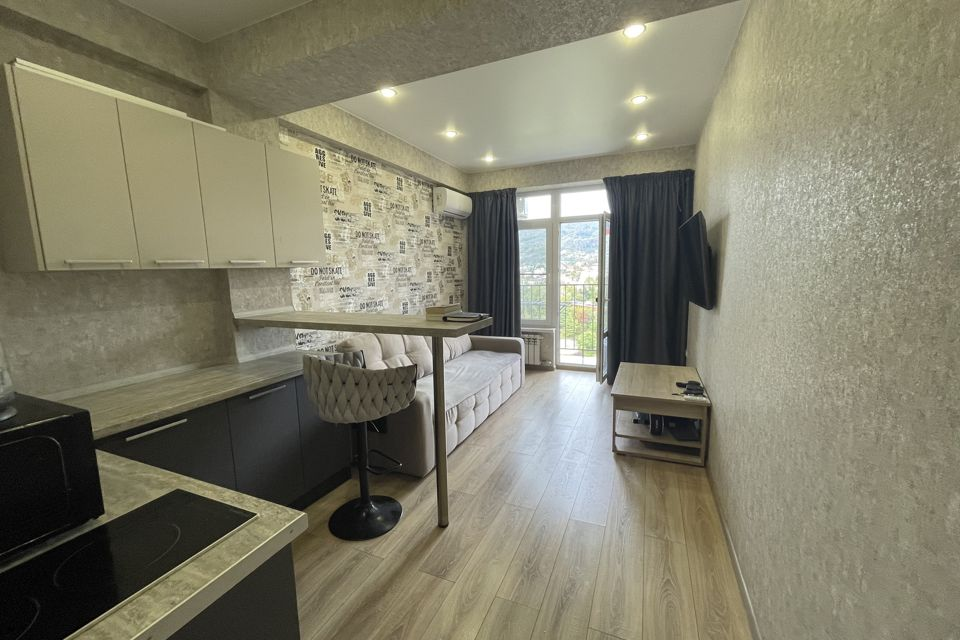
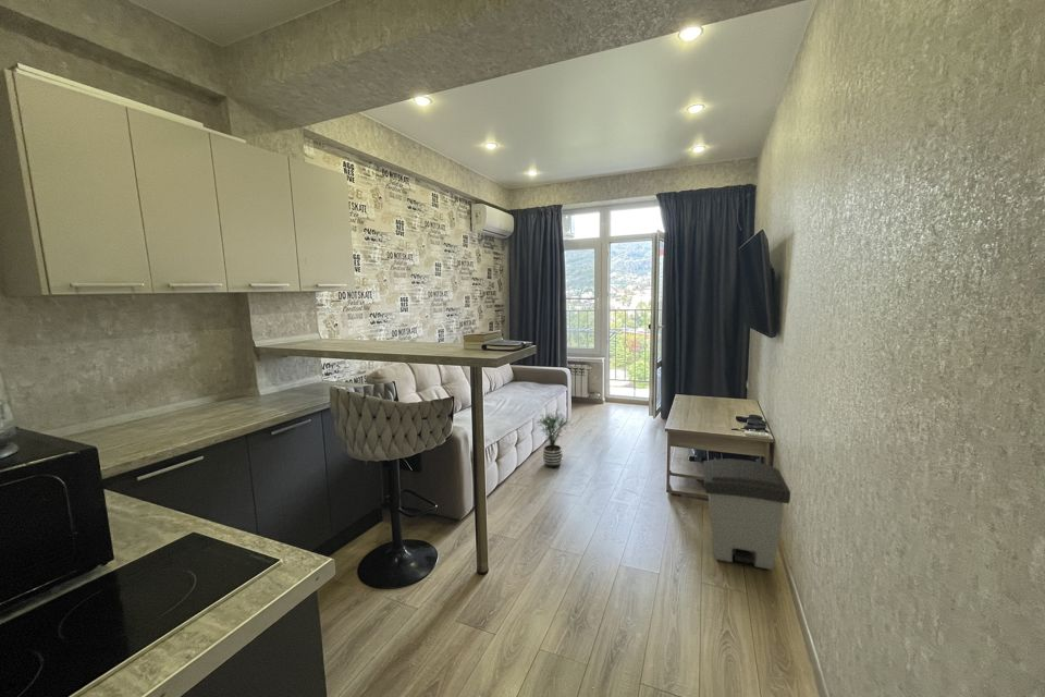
+ potted plant [533,412,575,468]
+ trash can [702,457,791,571]
